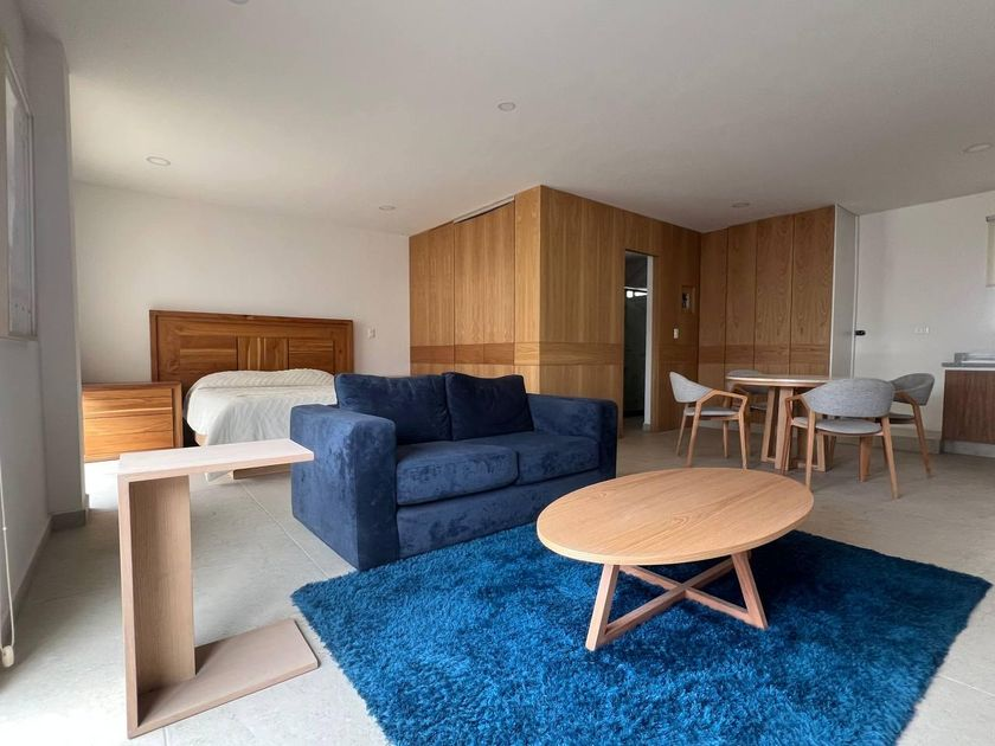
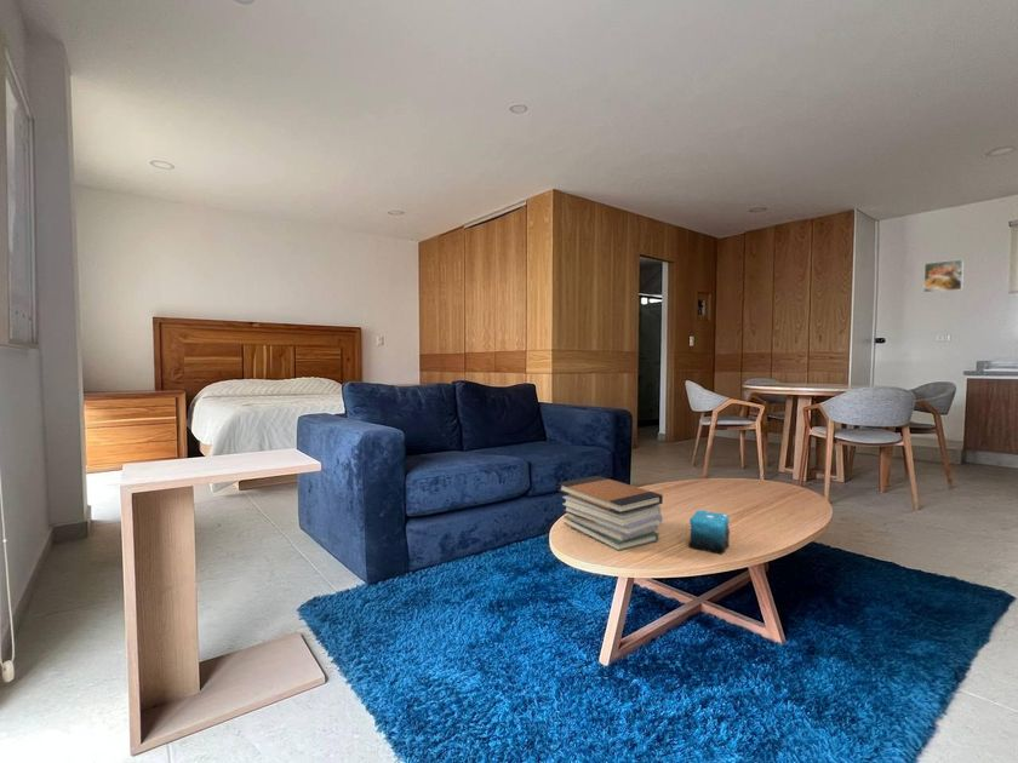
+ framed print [922,258,965,294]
+ book stack [557,475,664,552]
+ candle [688,509,731,556]
